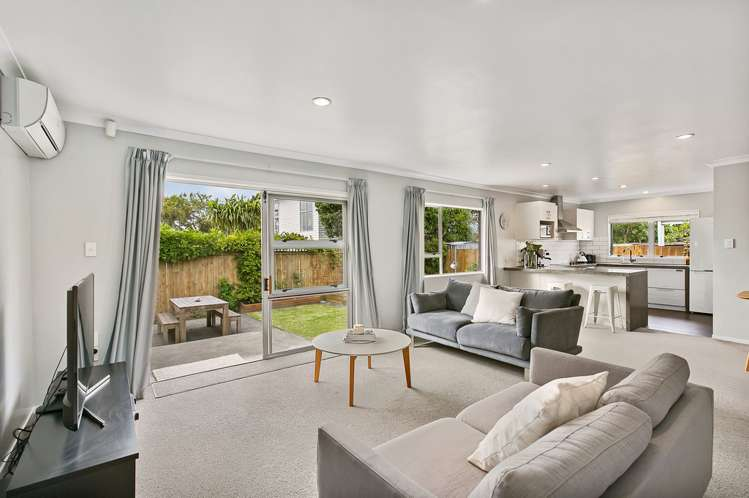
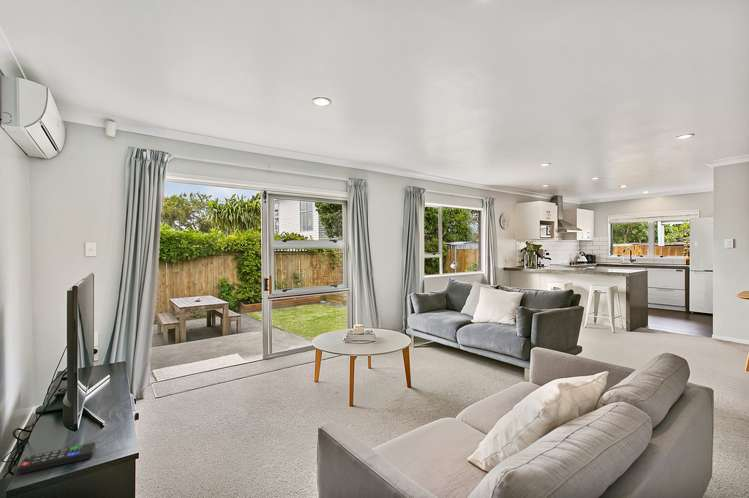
+ remote control [18,442,97,475]
